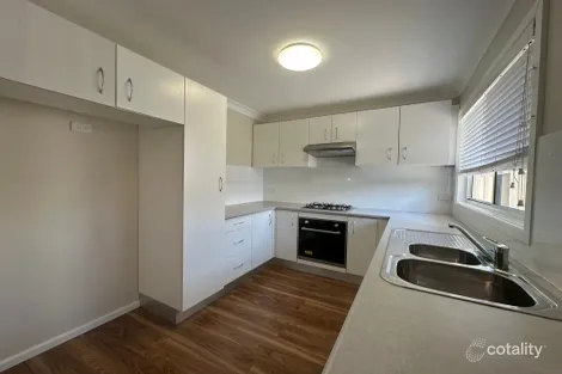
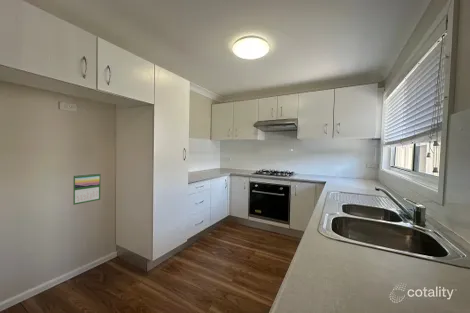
+ calendar [72,172,102,206]
